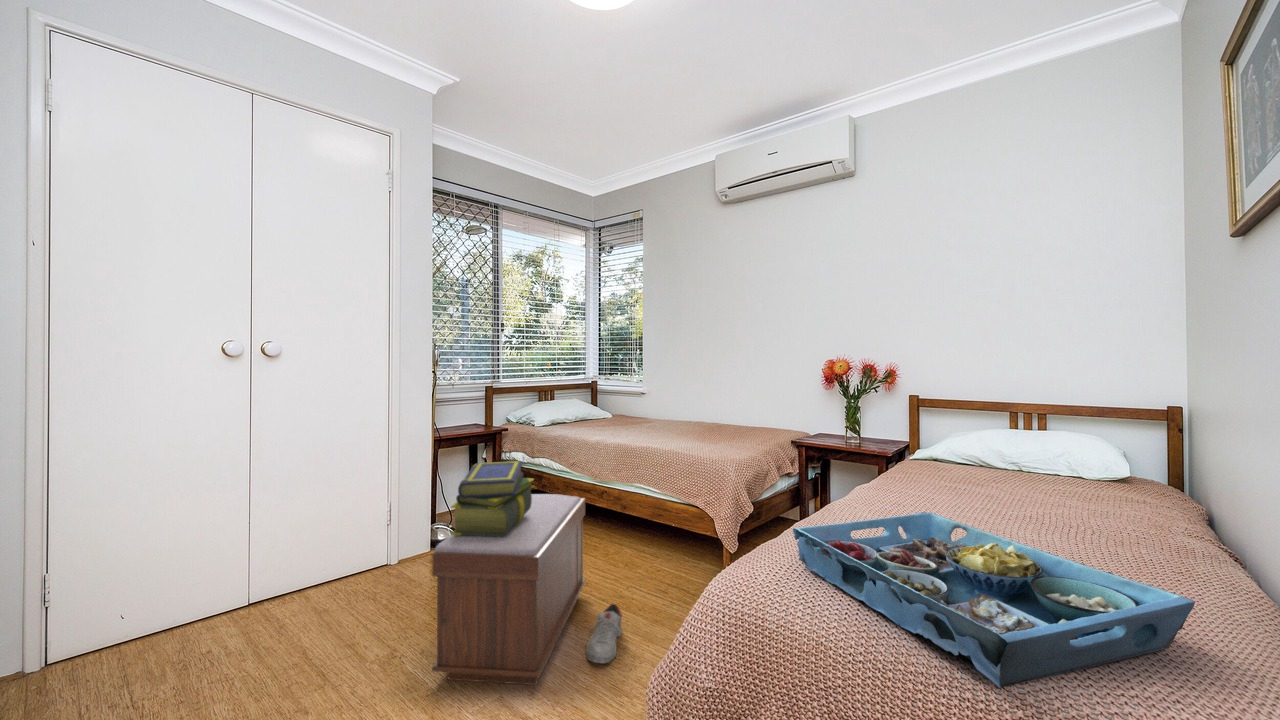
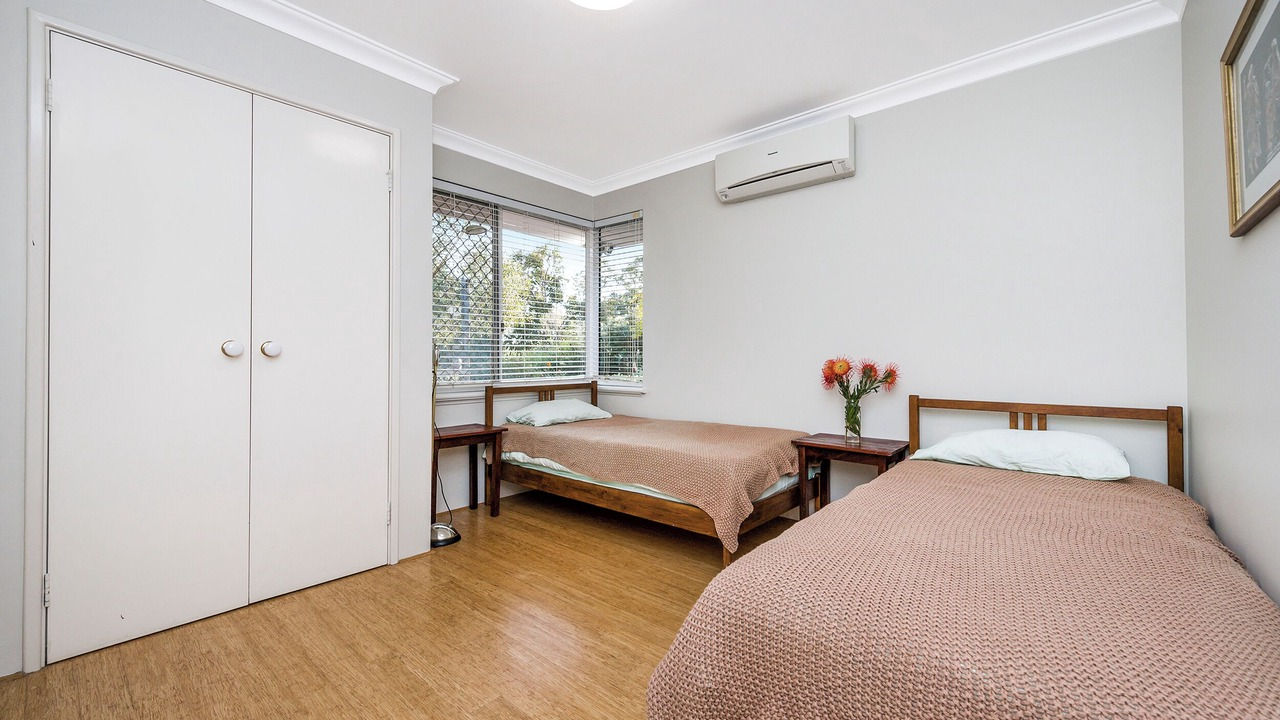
- shoe [585,603,623,664]
- bench [431,493,586,686]
- serving tray [792,511,1196,688]
- stack of books [450,460,535,537]
